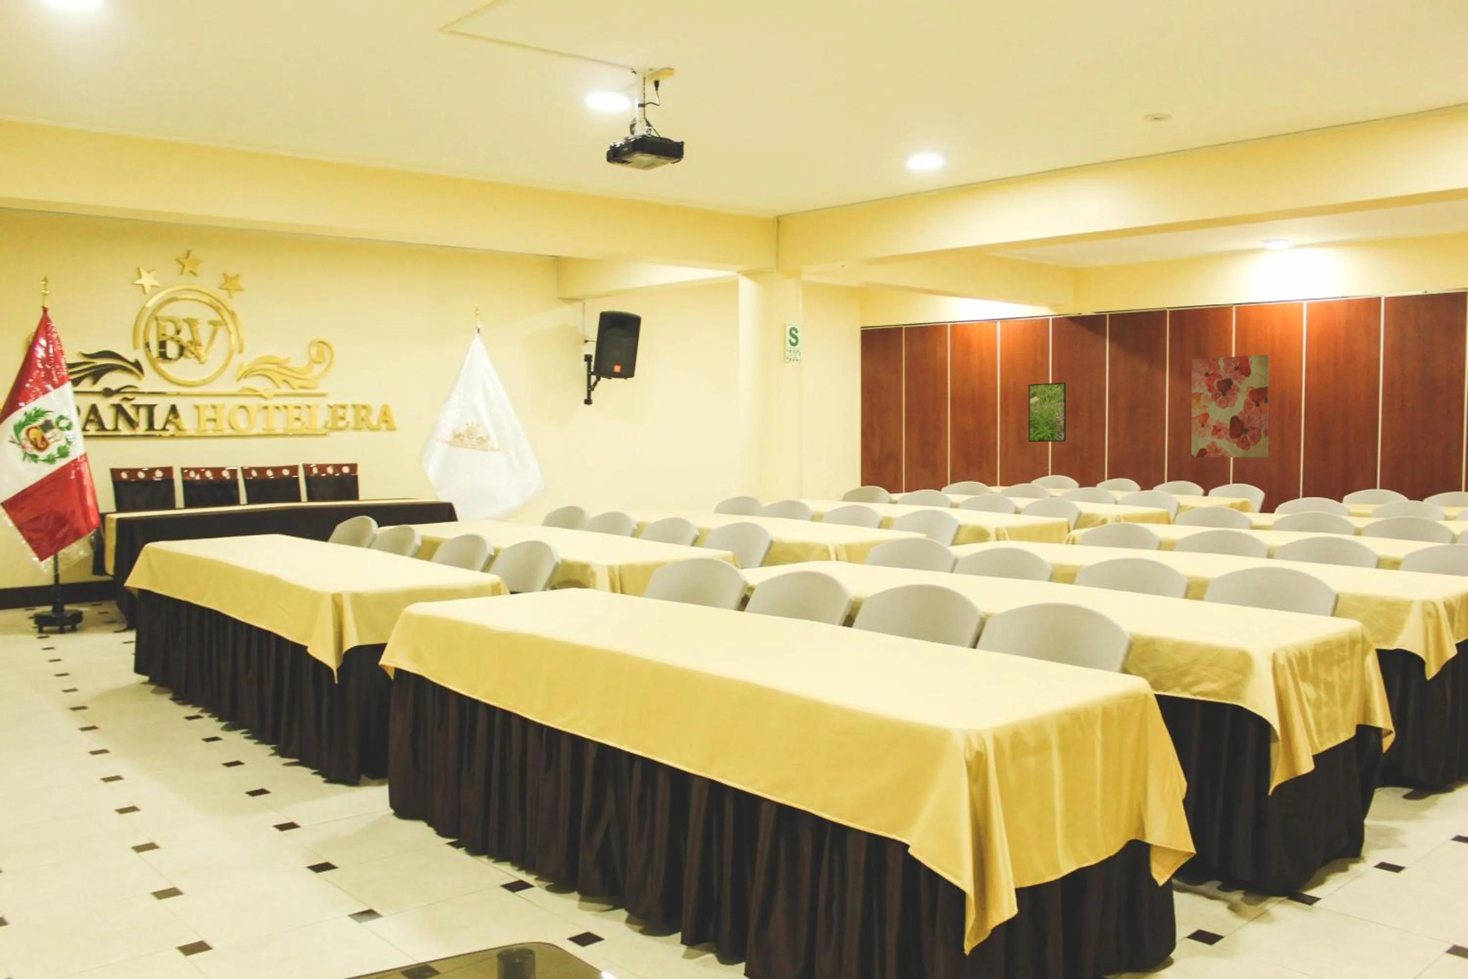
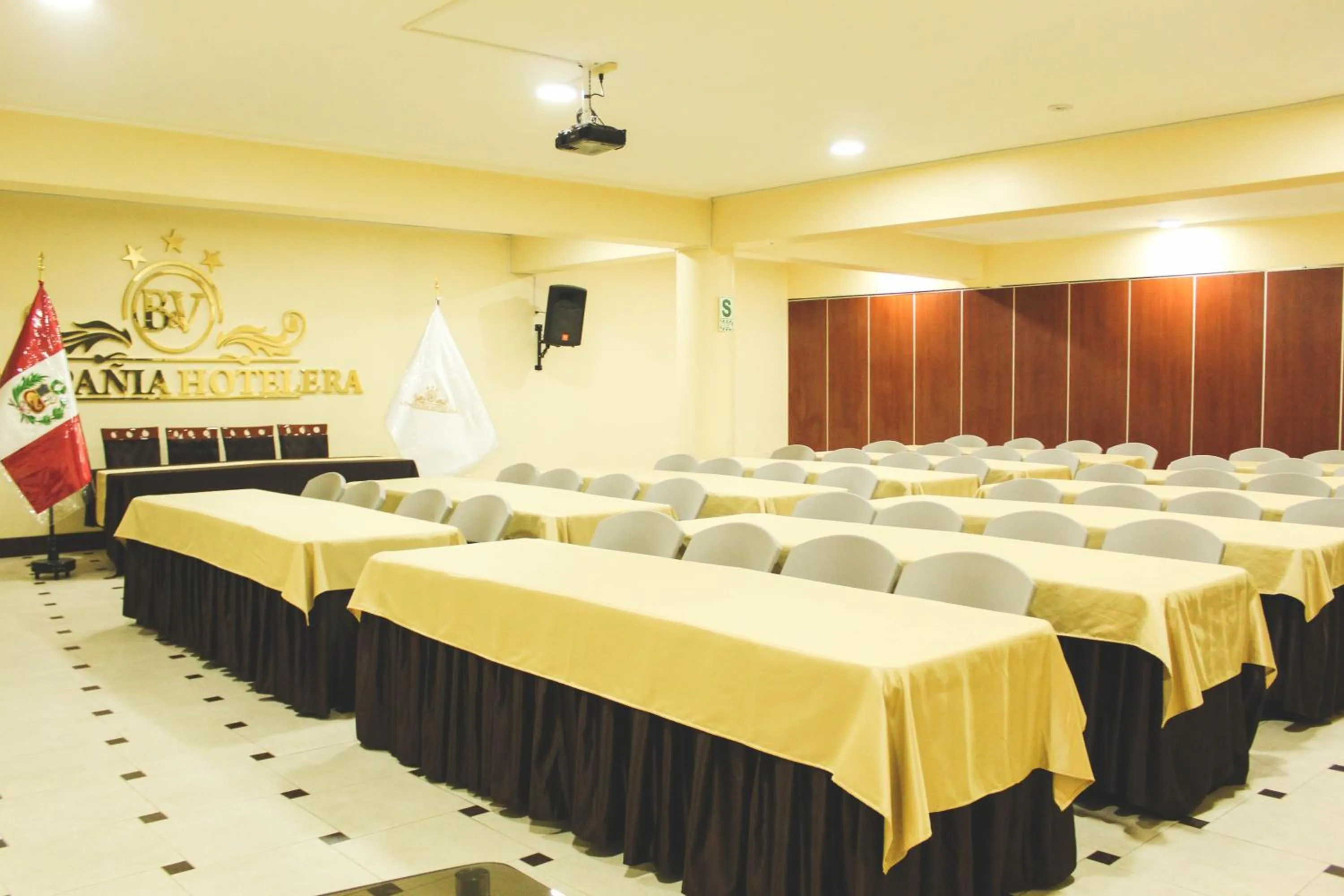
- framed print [1028,381,1066,443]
- wall art [1191,354,1269,458]
